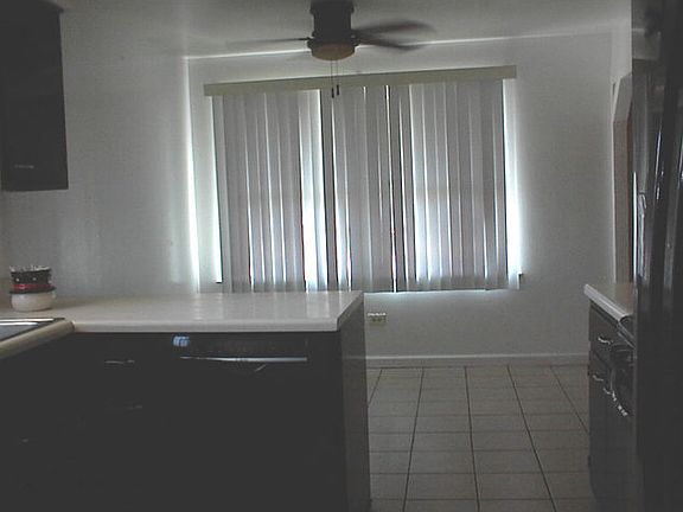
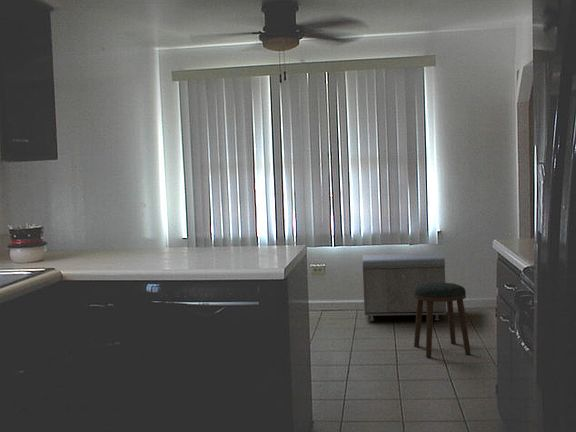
+ stool [413,282,472,358]
+ storage bench [362,252,447,322]
